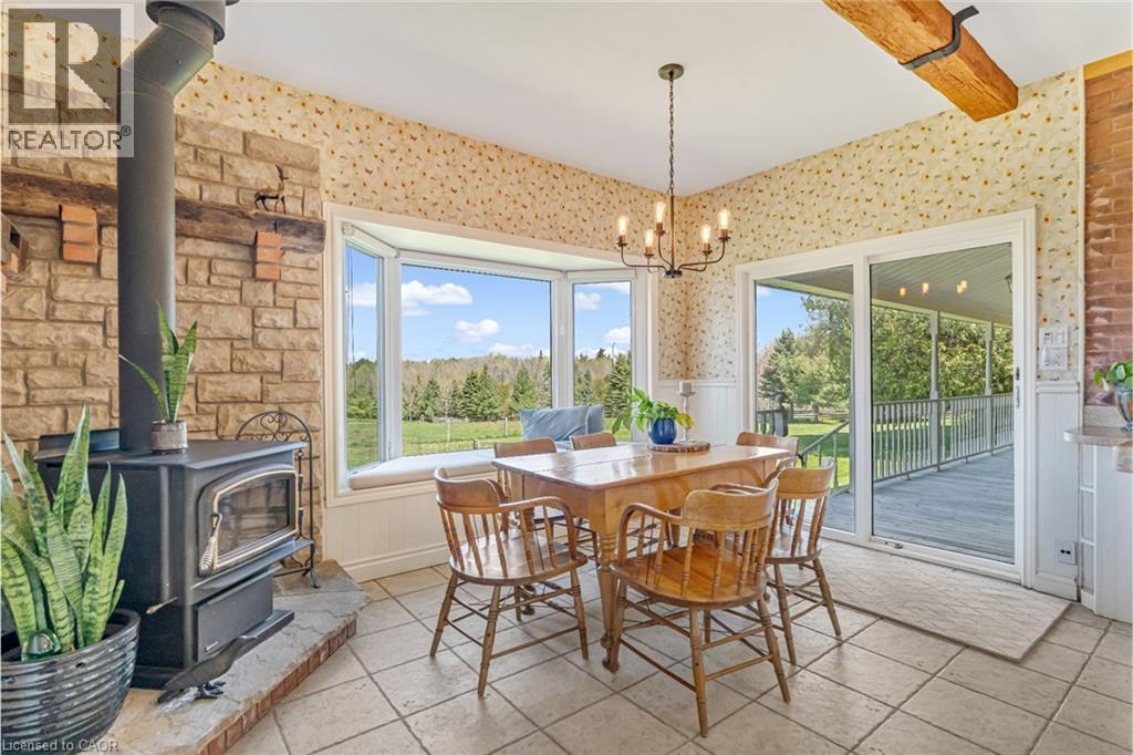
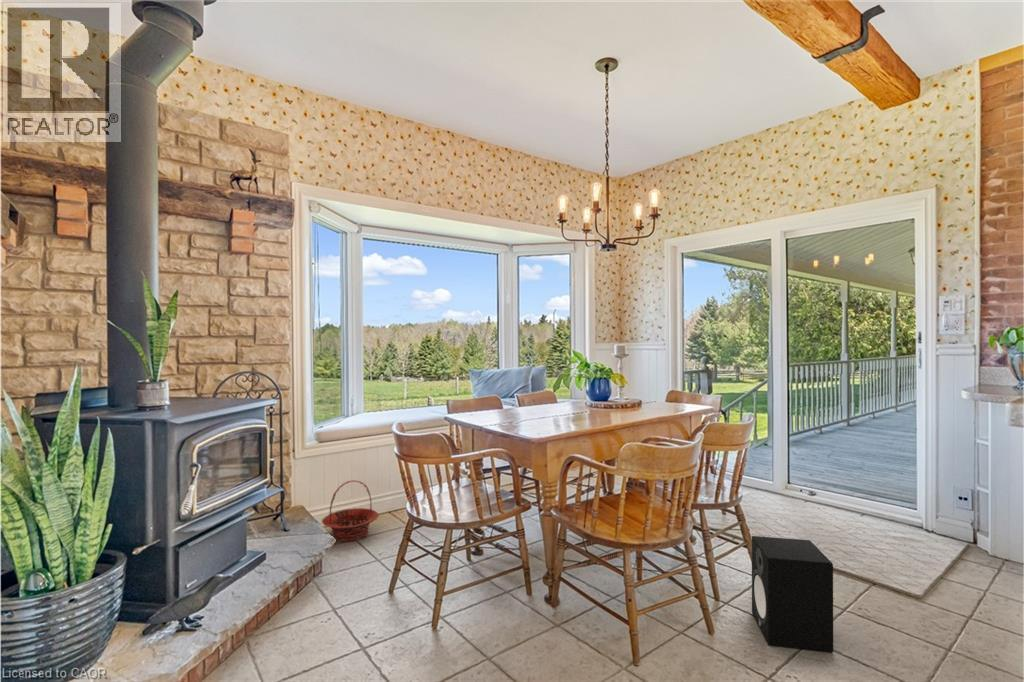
+ speaker [751,535,834,653]
+ basket [321,479,380,543]
